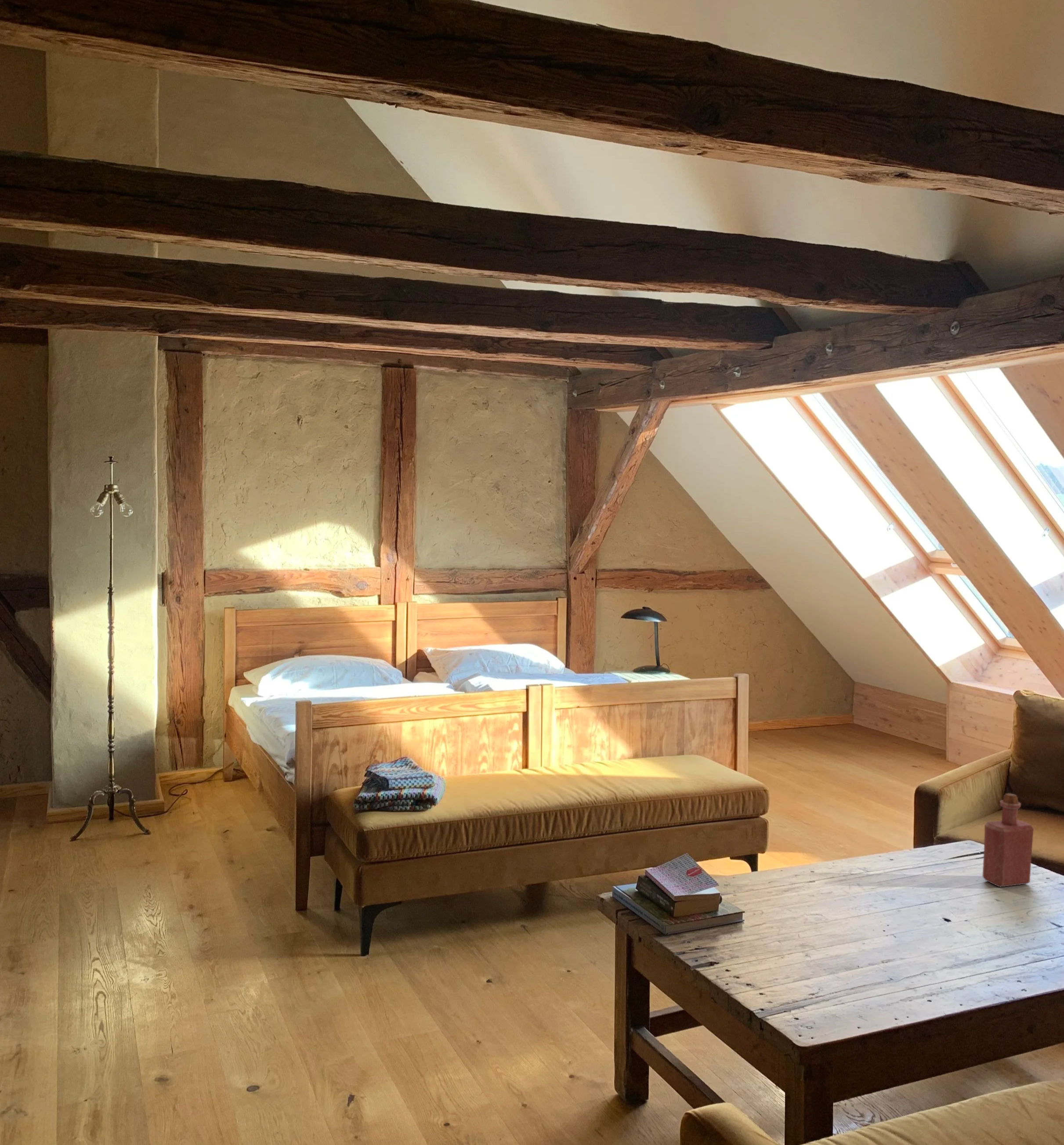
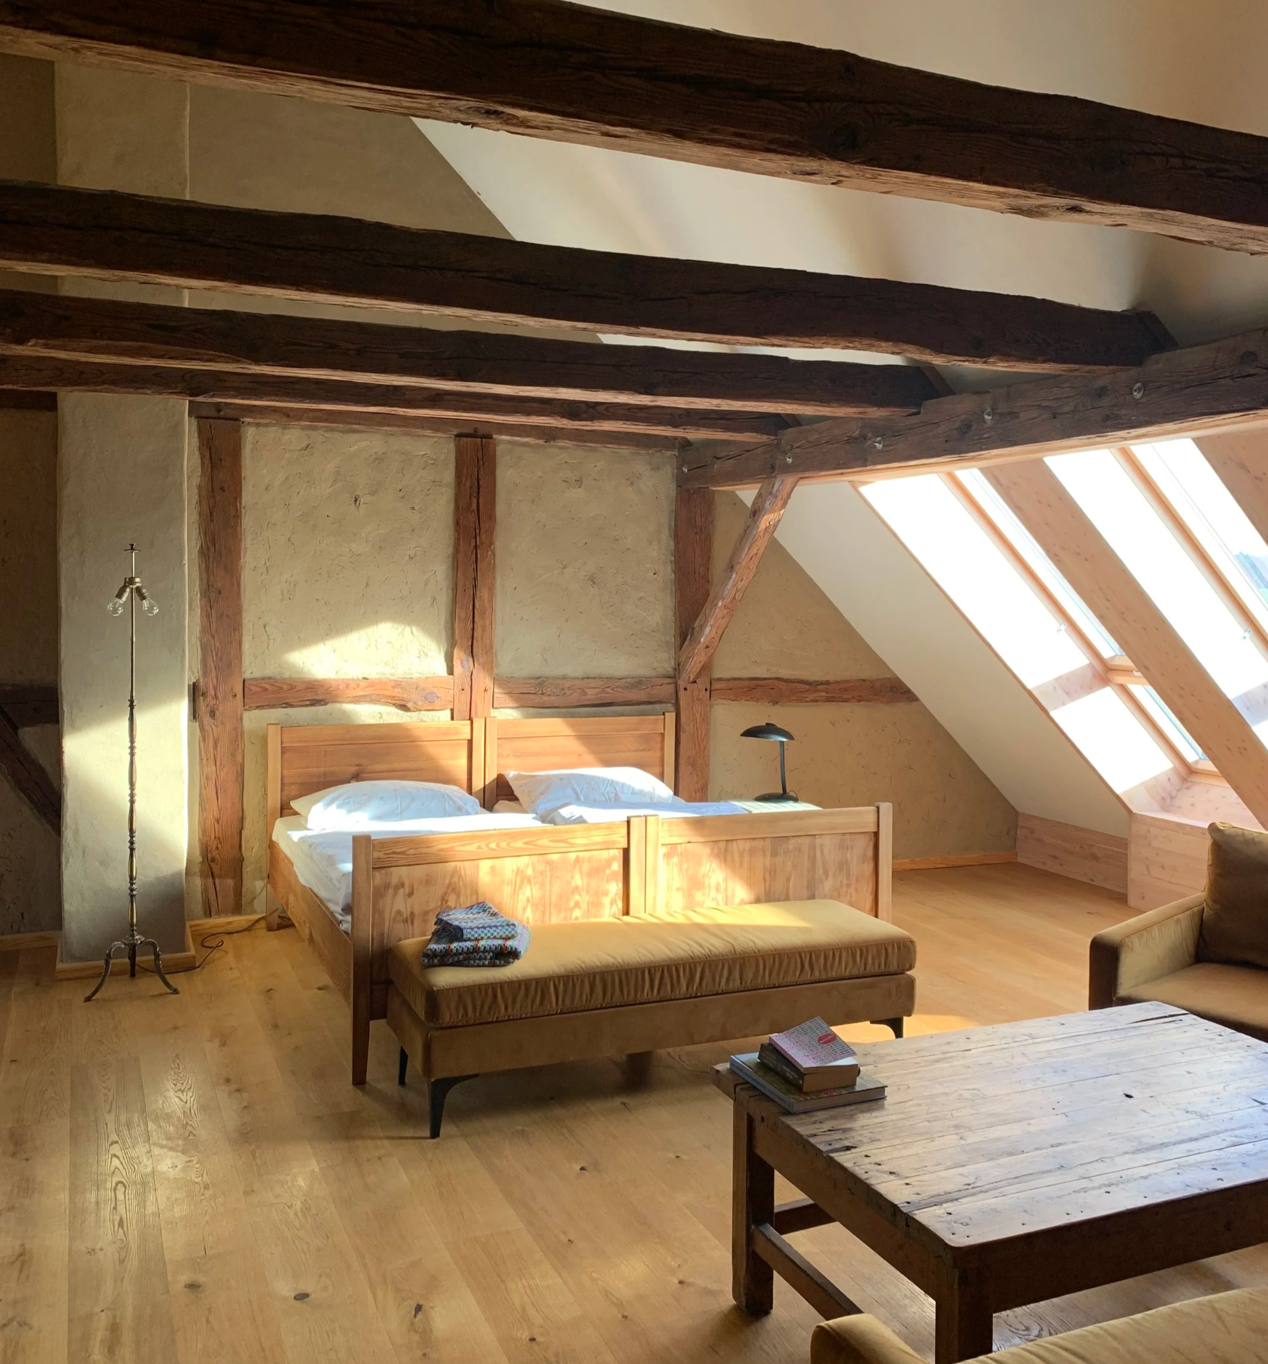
- bottle [982,793,1034,888]
